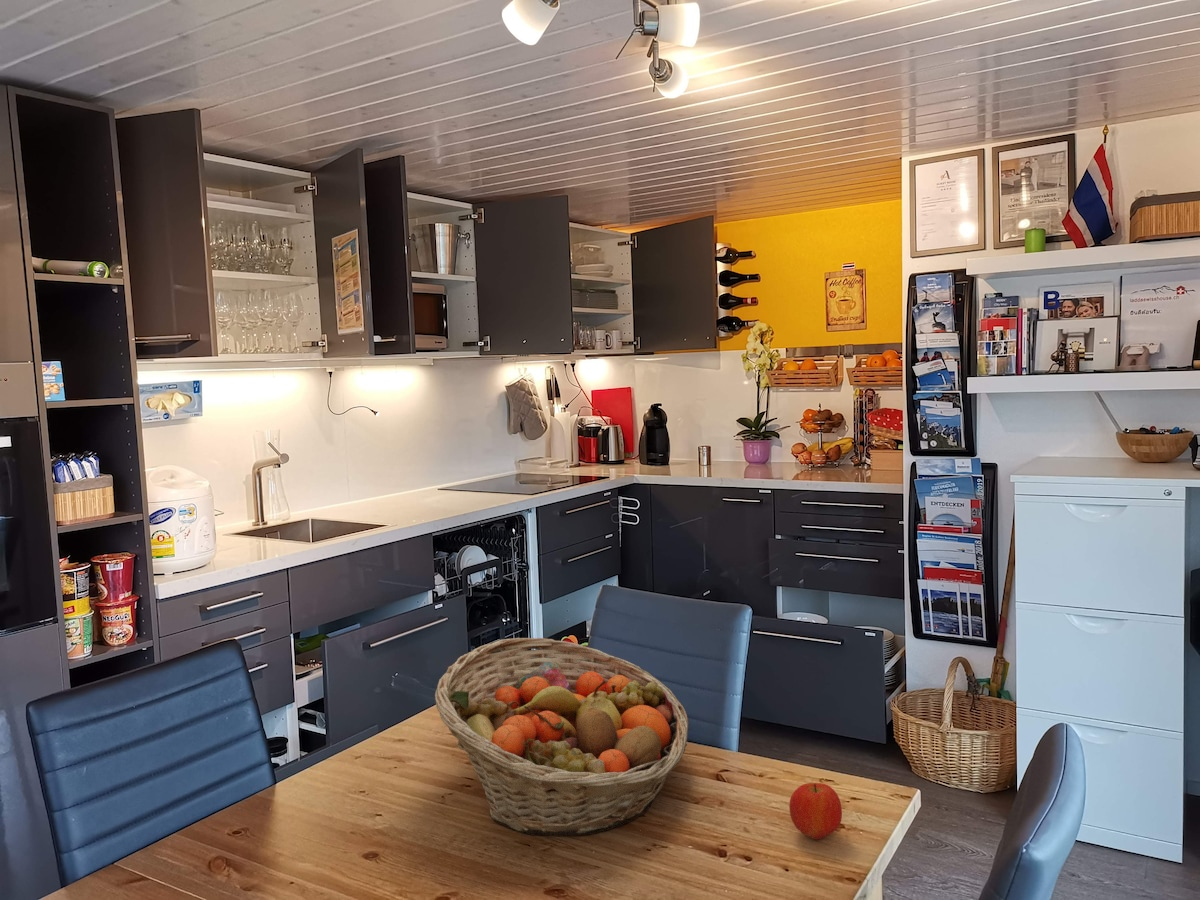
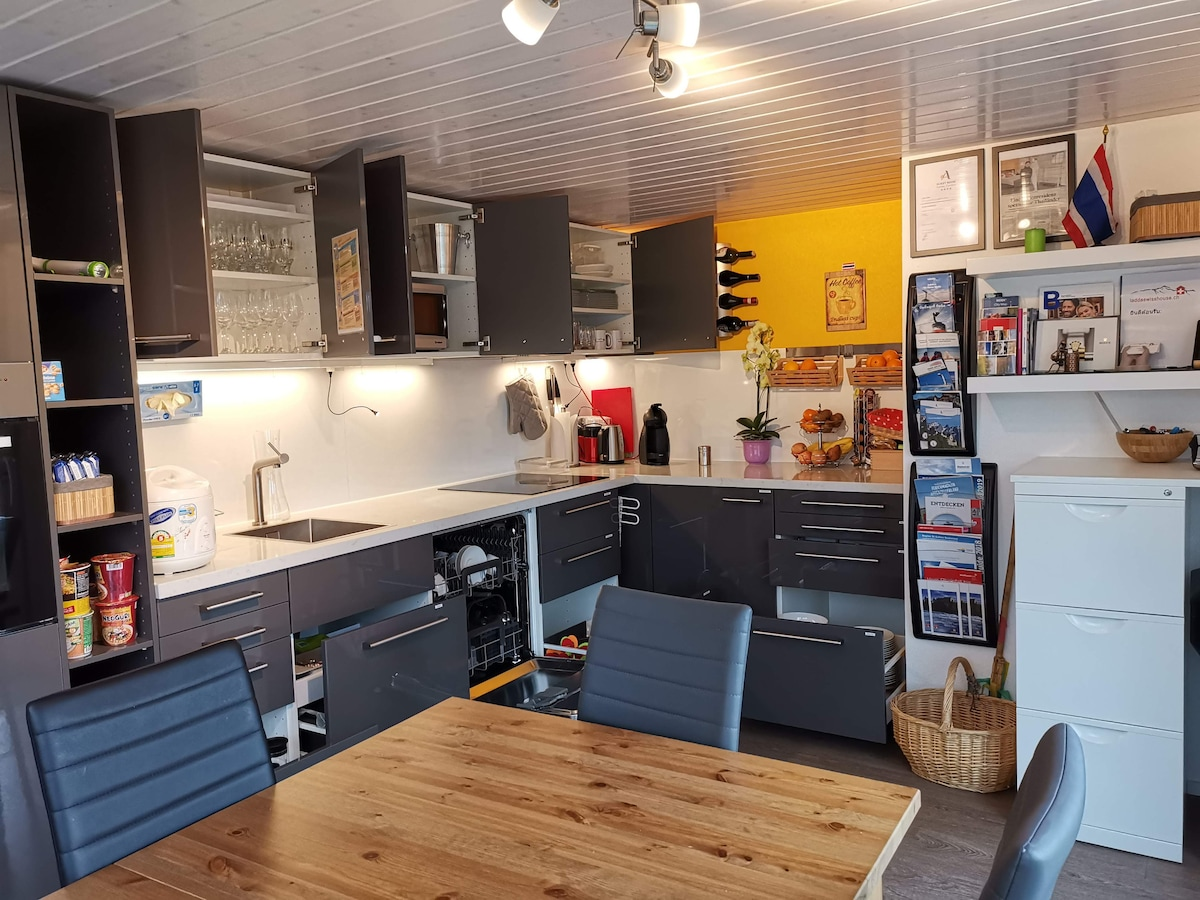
- fruit basket [434,637,690,837]
- apple [788,782,843,841]
